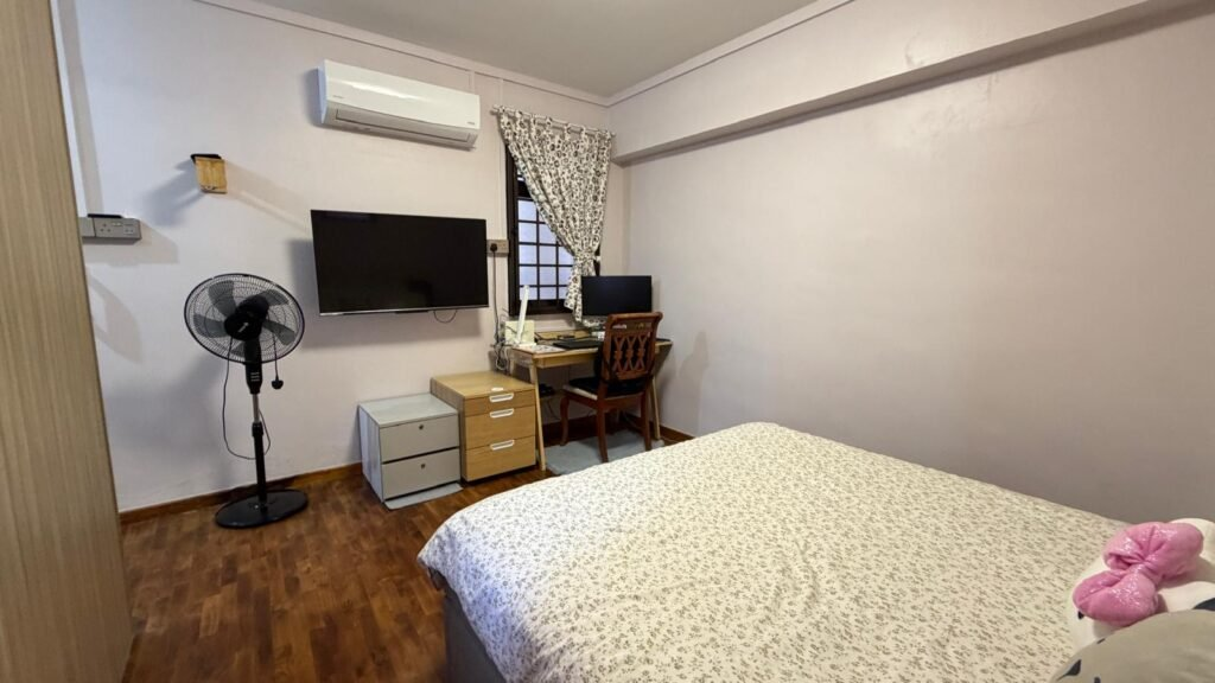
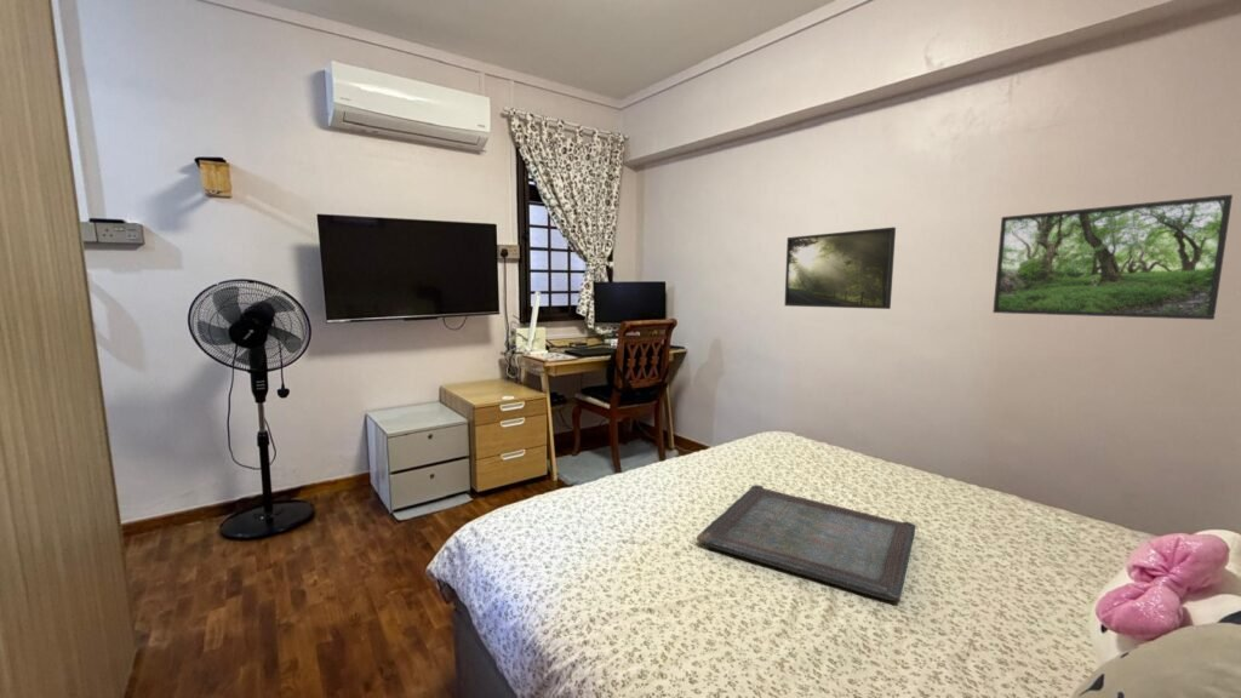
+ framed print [783,227,897,310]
+ serving tray [696,484,917,602]
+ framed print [991,194,1234,321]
